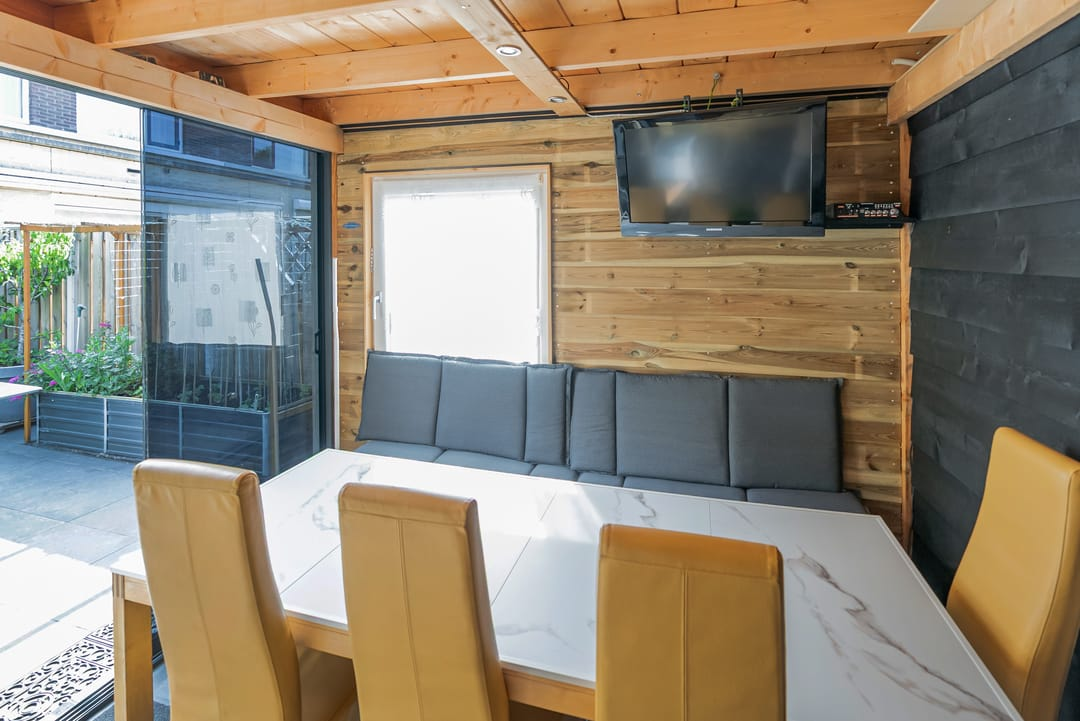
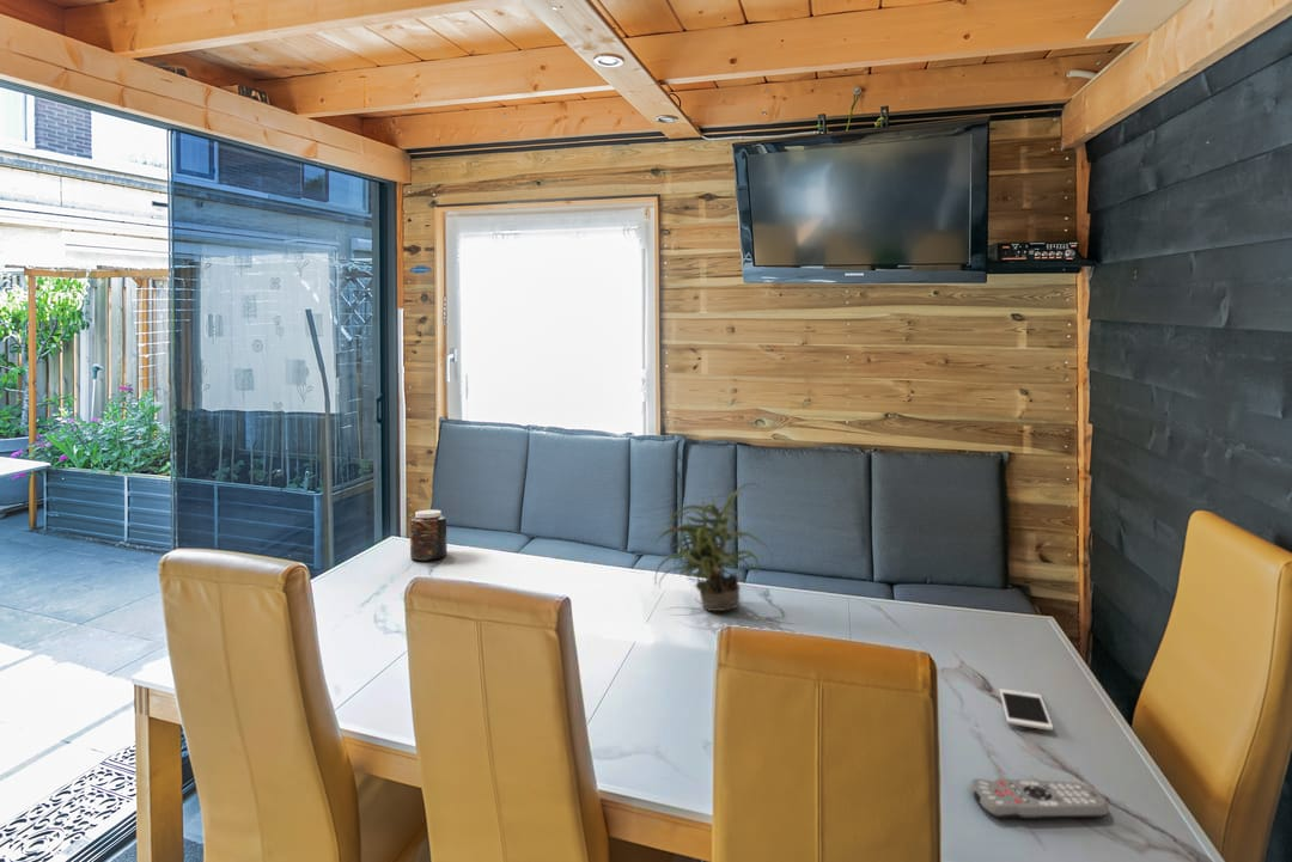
+ cell phone [999,687,1054,732]
+ potted plant [653,482,774,612]
+ jar [409,508,449,561]
+ remote control [969,777,1109,820]
